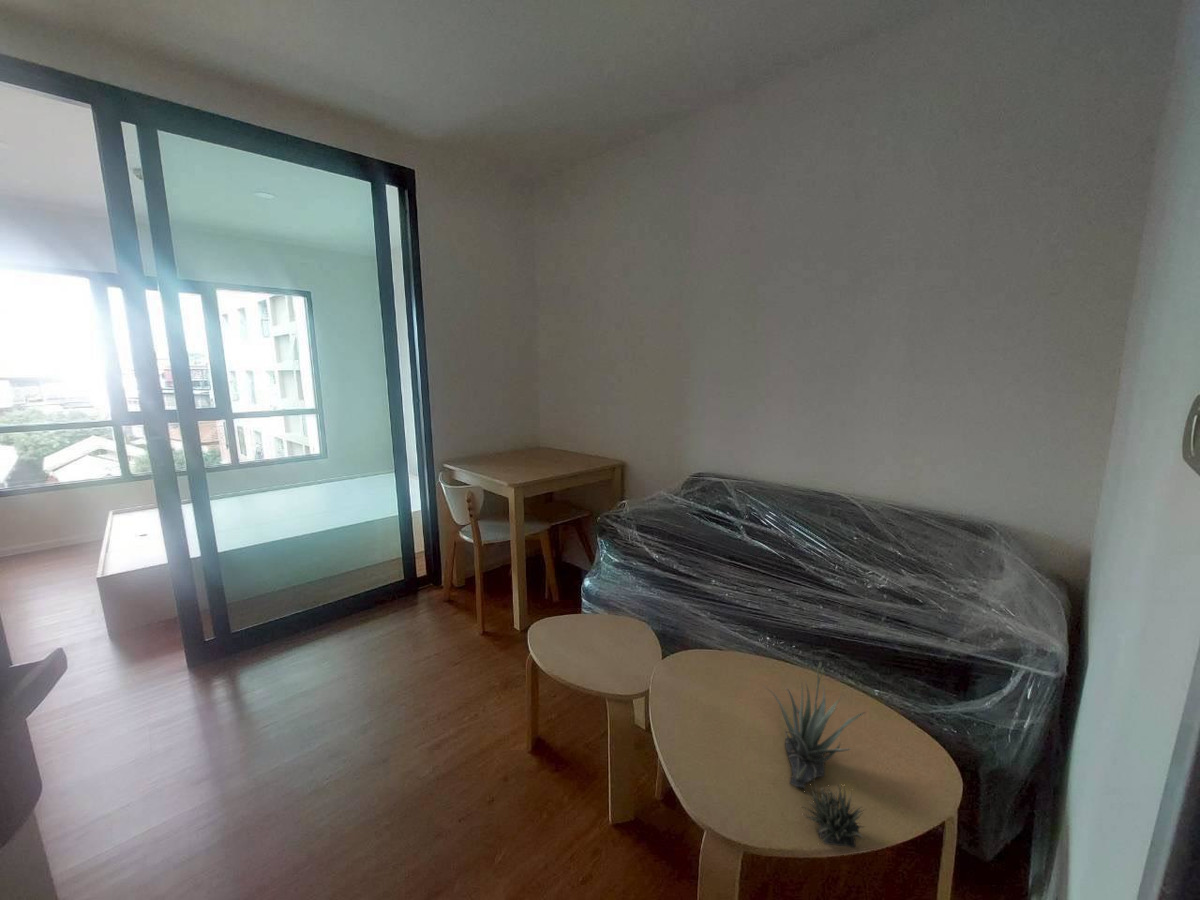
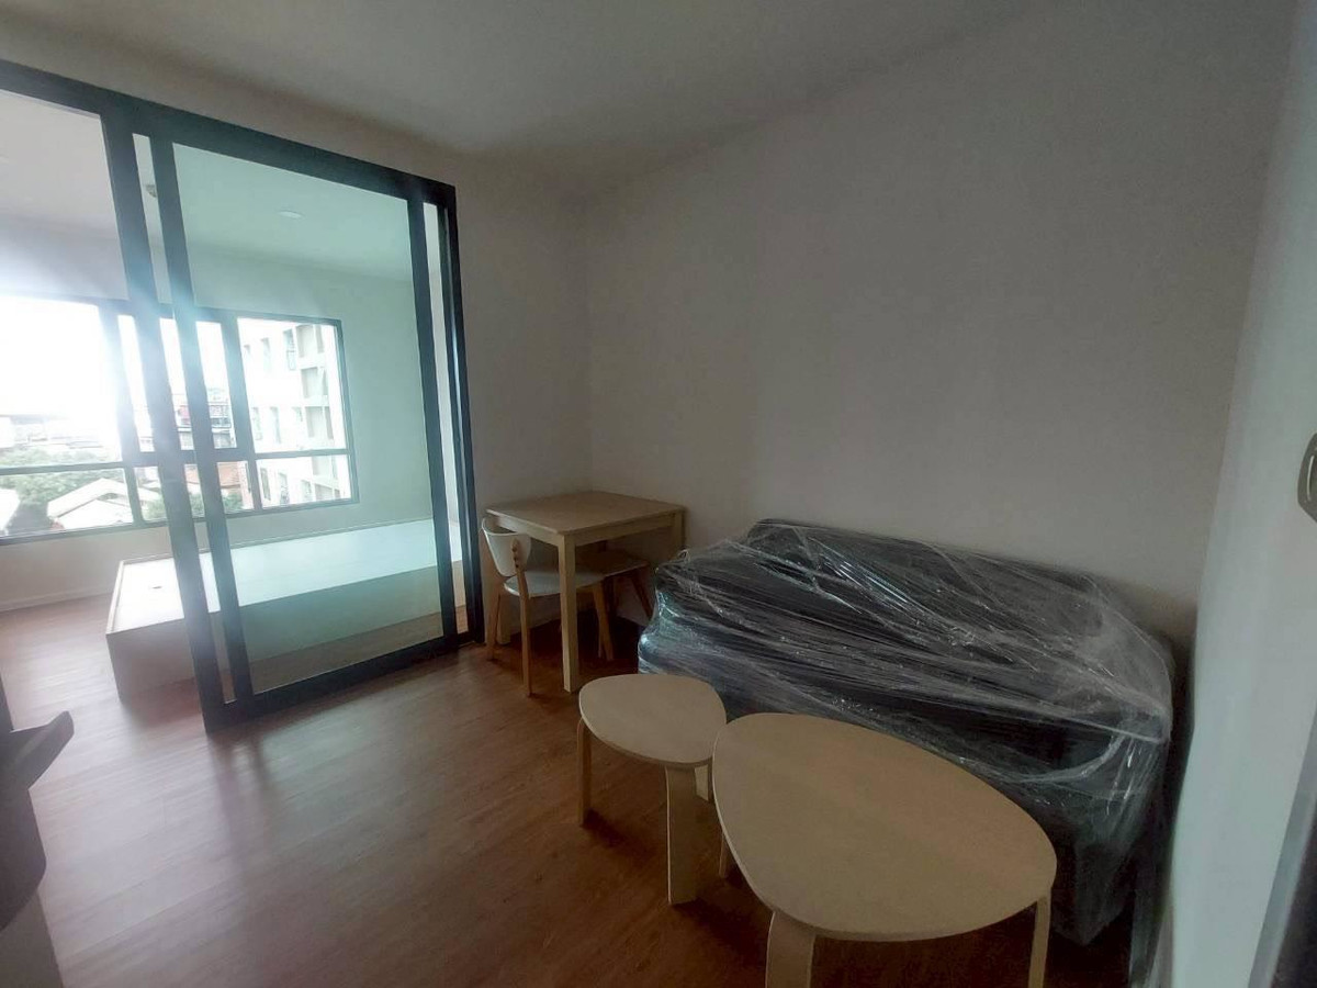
- succulent plant [761,661,868,848]
